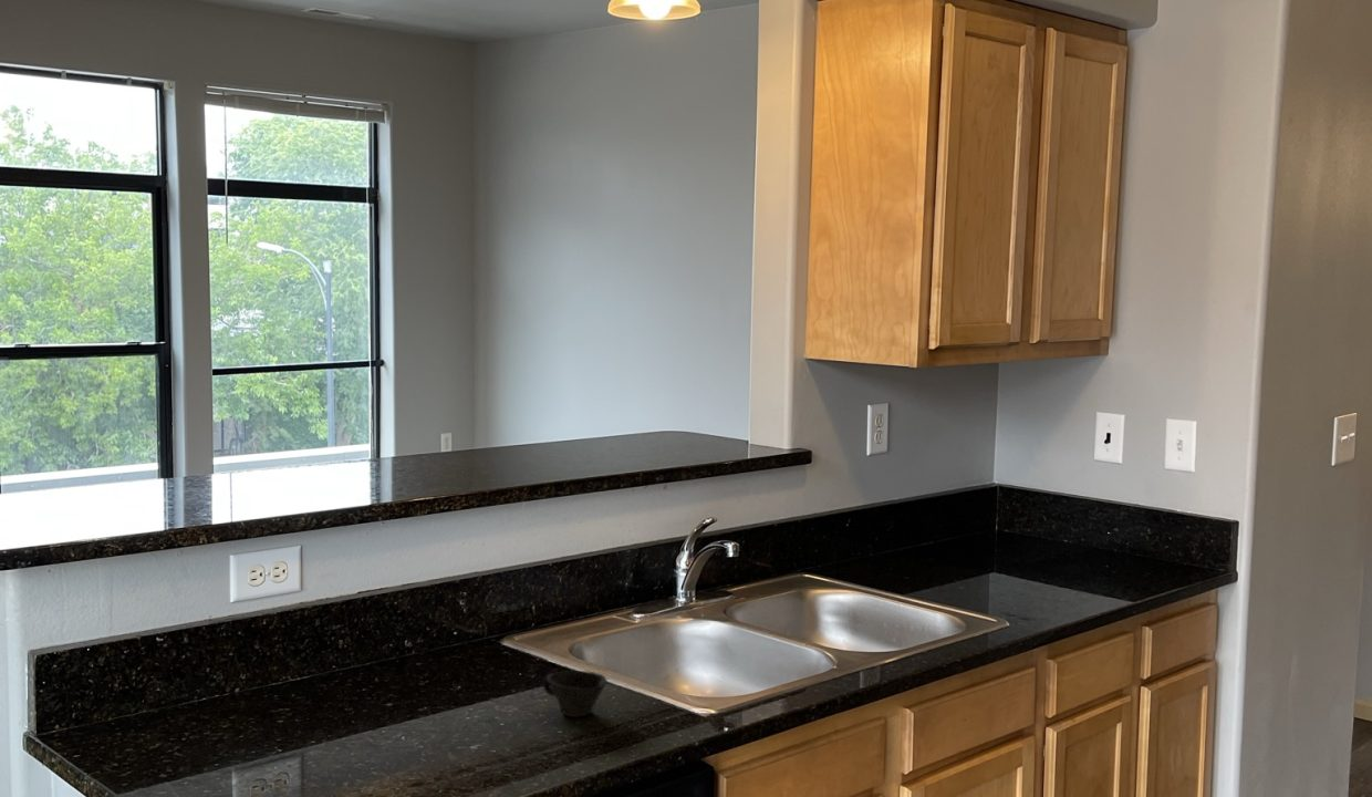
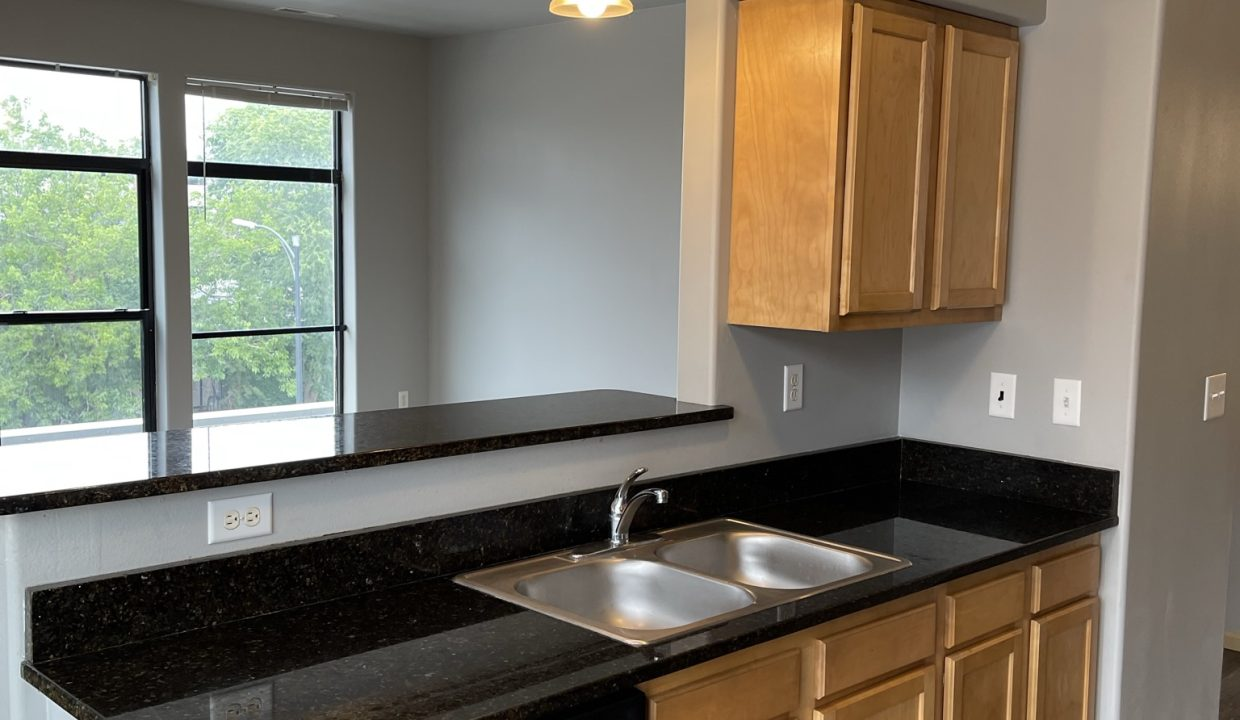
- cup [542,670,609,718]
